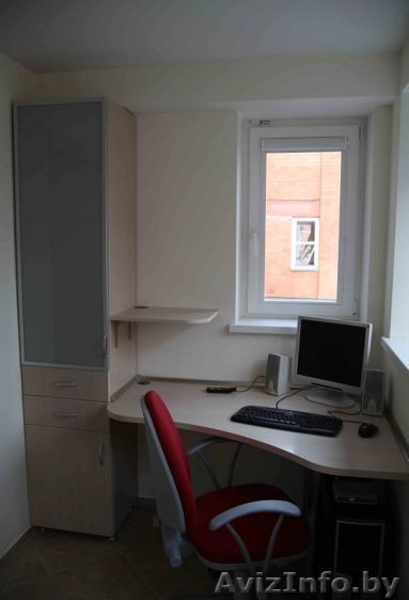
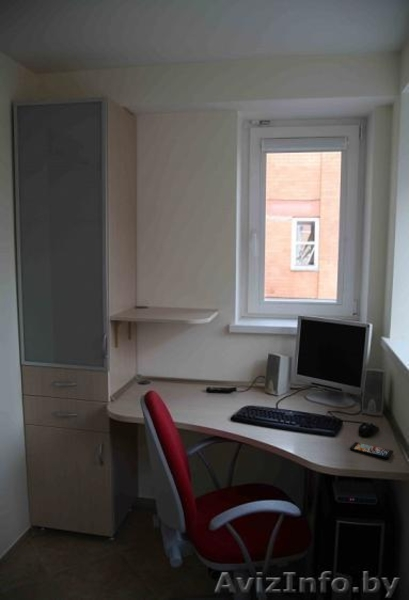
+ smartphone [349,441,394,460]
